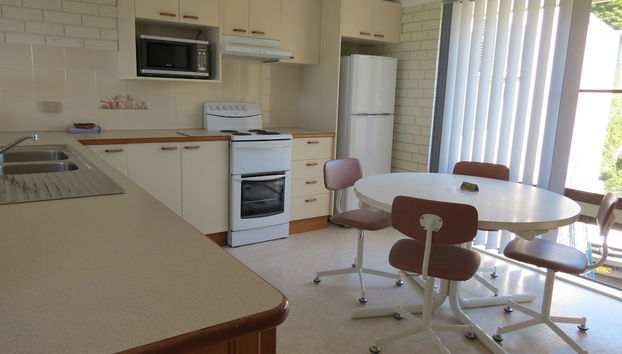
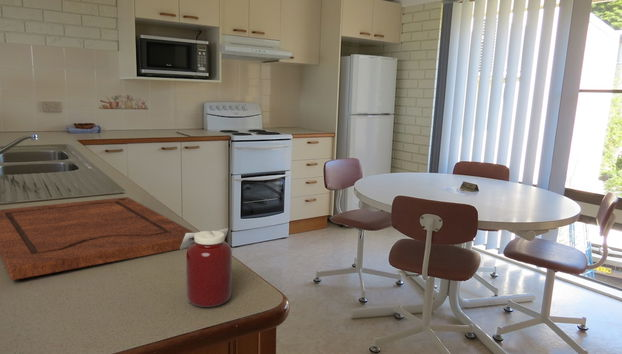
+ cutting board [0,196,196,281]
+ jar [179,227,233,308]
